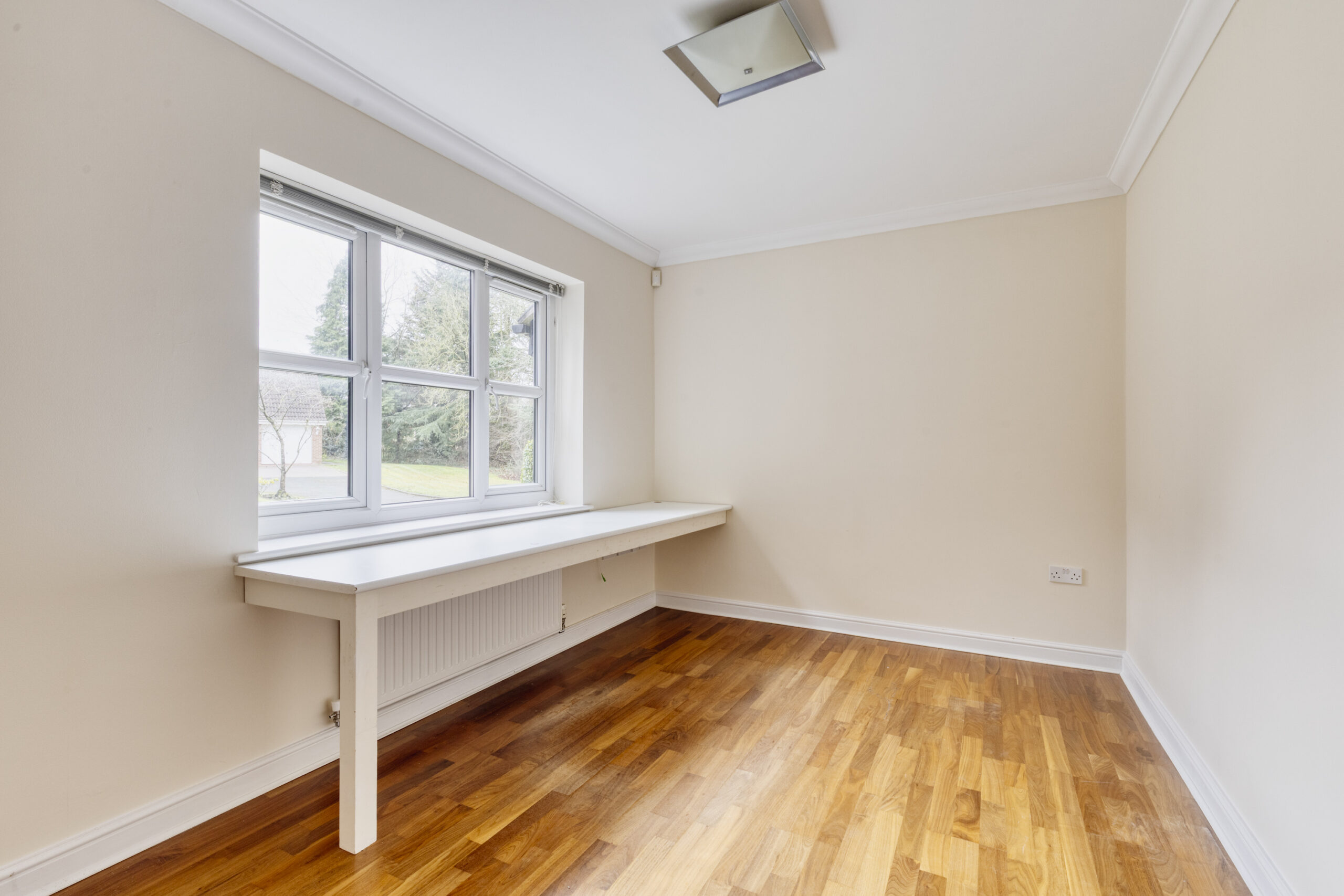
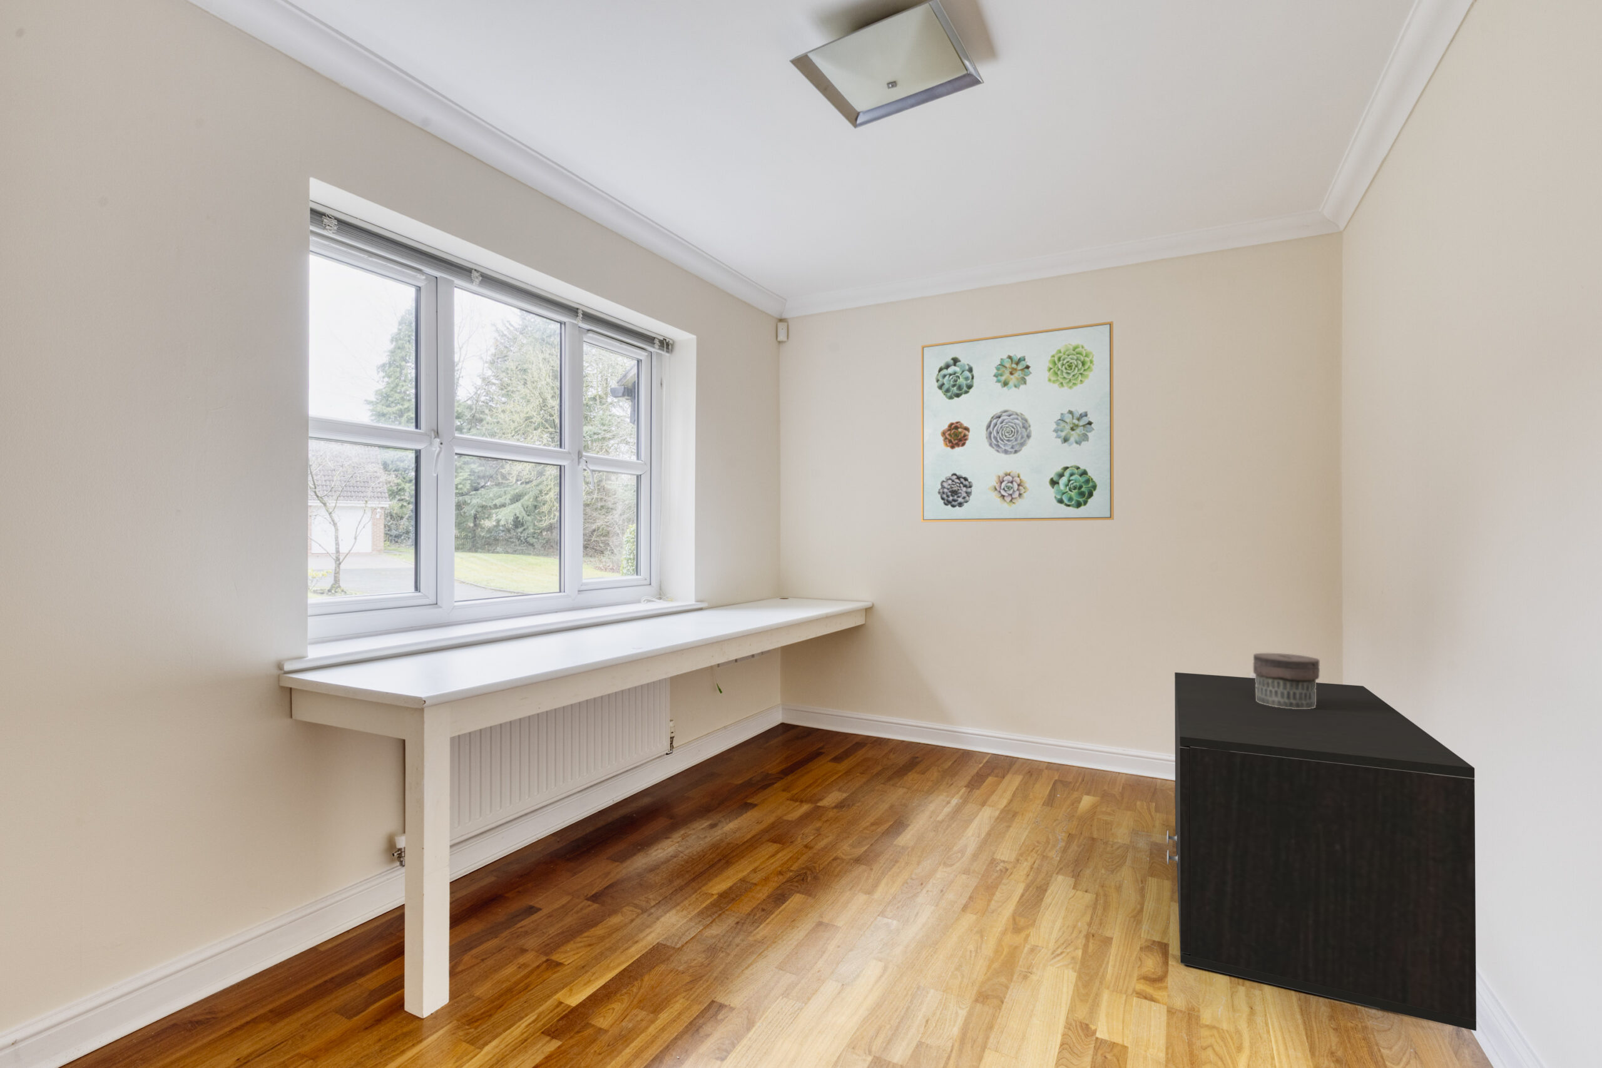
+ storage cabinet [1167,672,1477,1032]
+ wall art [920,321,1114,522]
+ decorative box [1253,652,1321,709]
